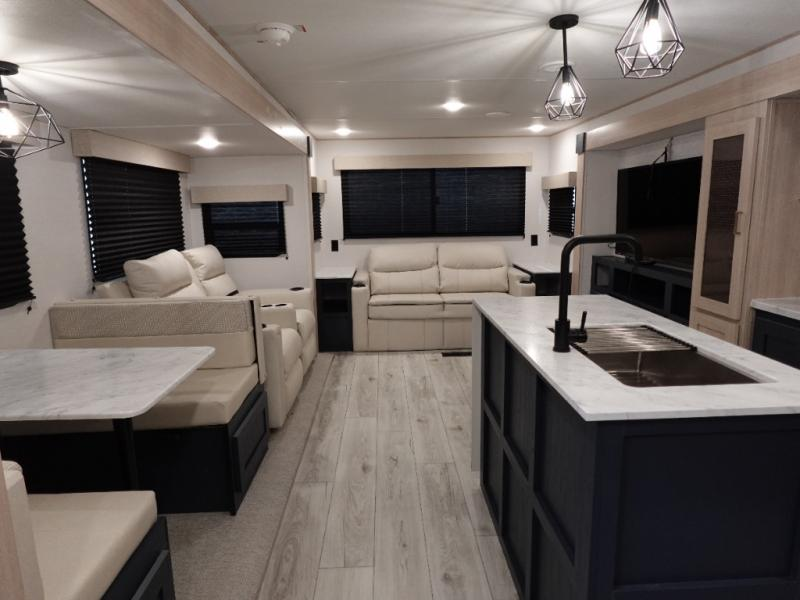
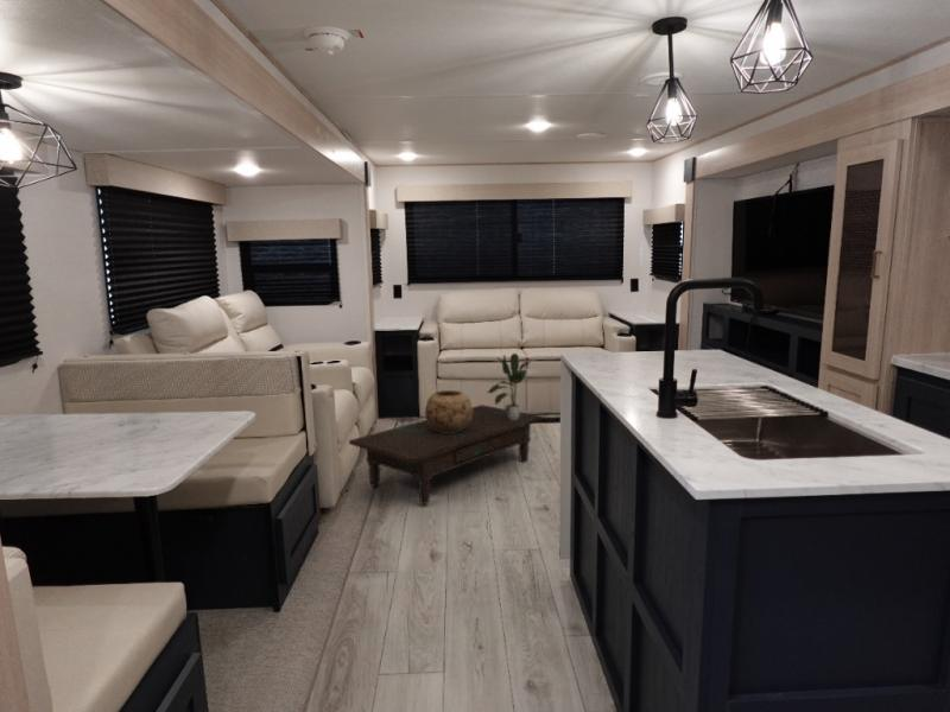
+ coffee table [348,403,544,506]
+ decorative bowl [424,389,473,433]
+ potted plant [486,352,532,420]
